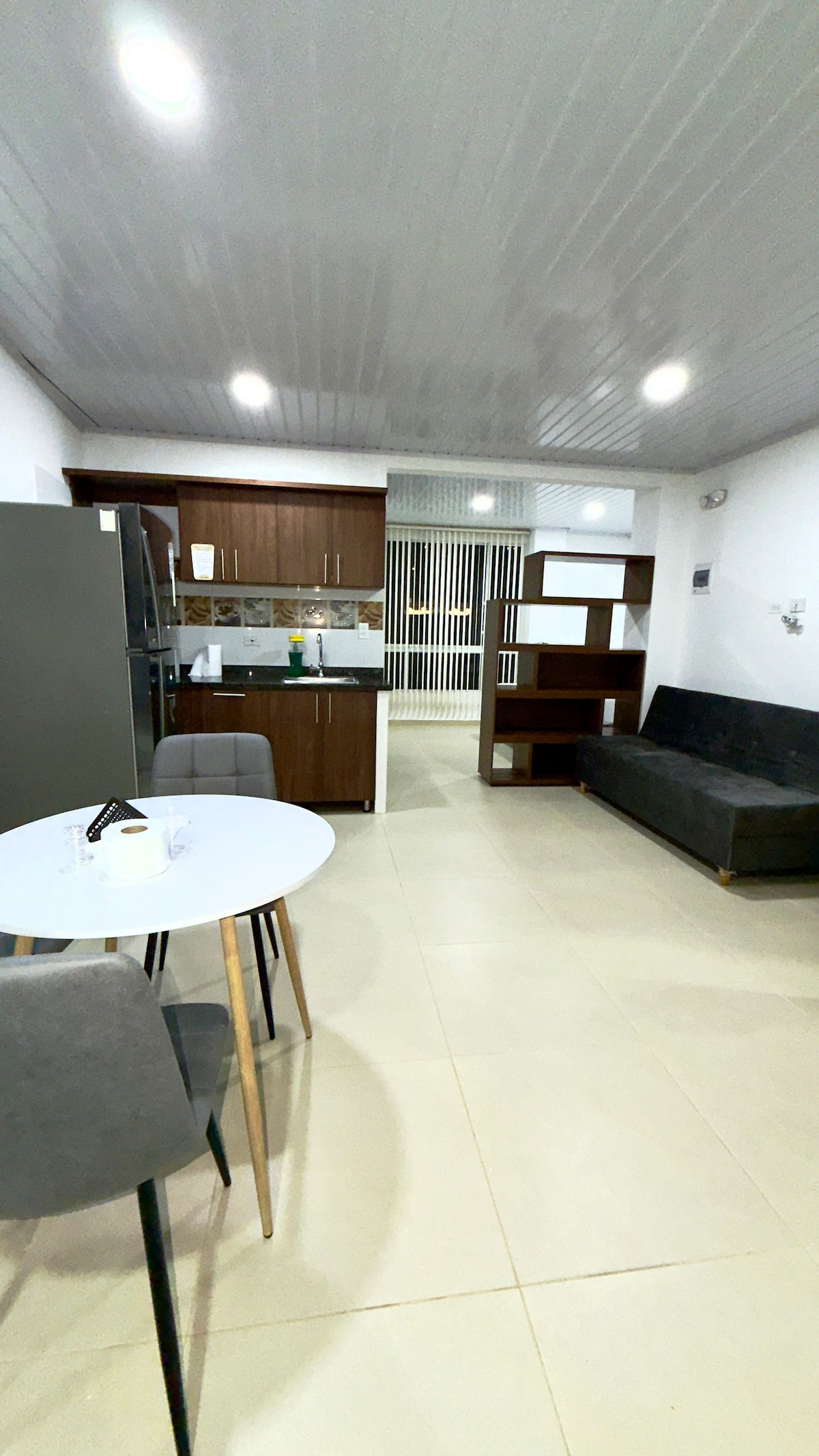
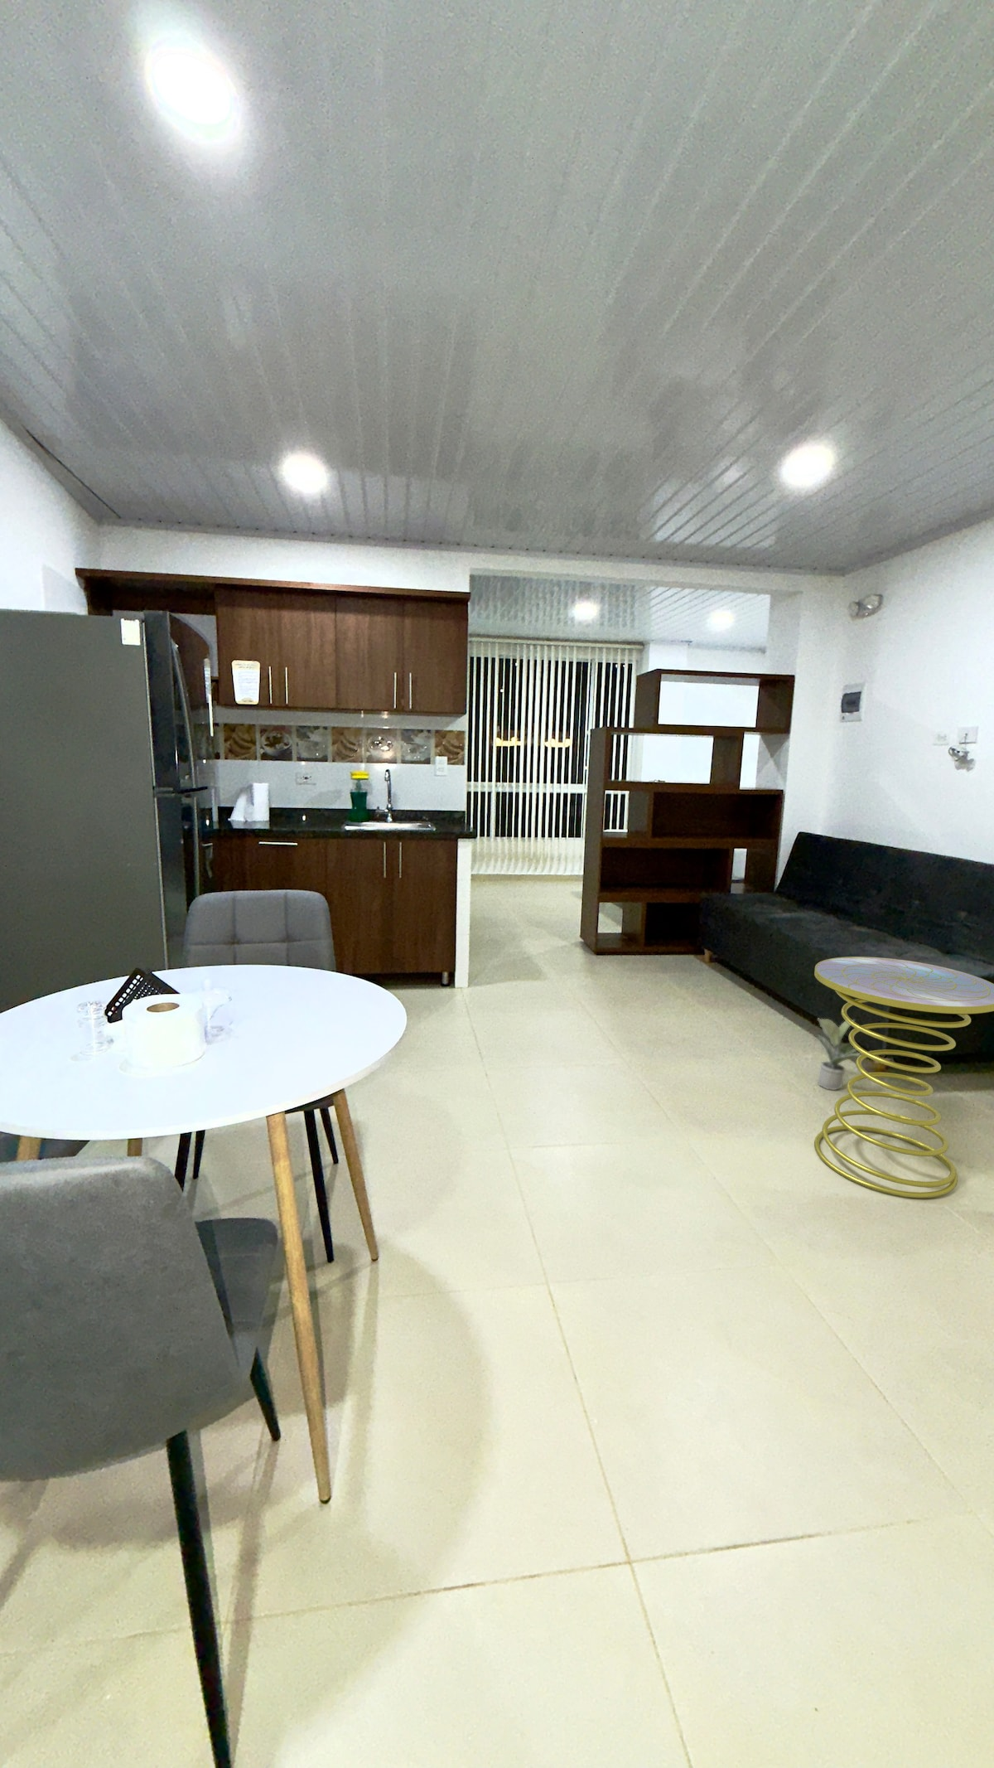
+ potted plant [814,1018,862,1090]
+ side table [813,956,994,1198]
